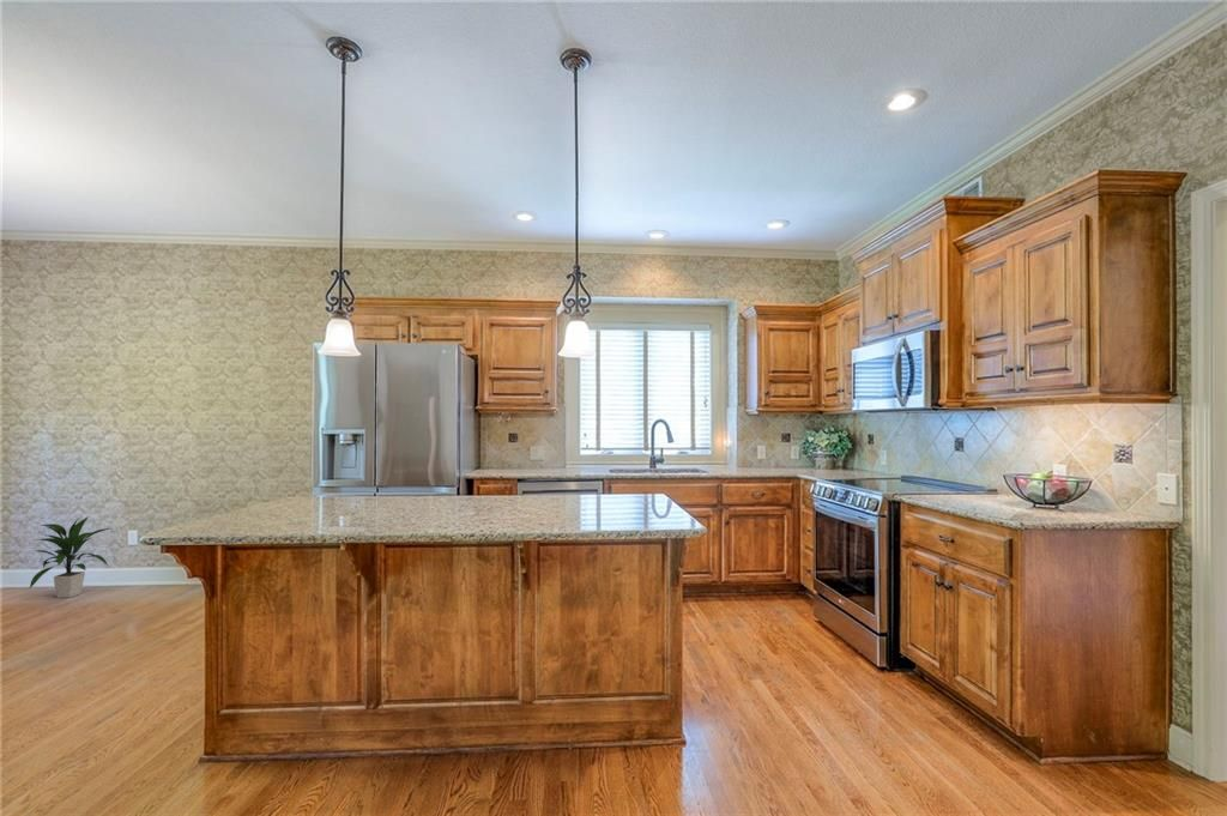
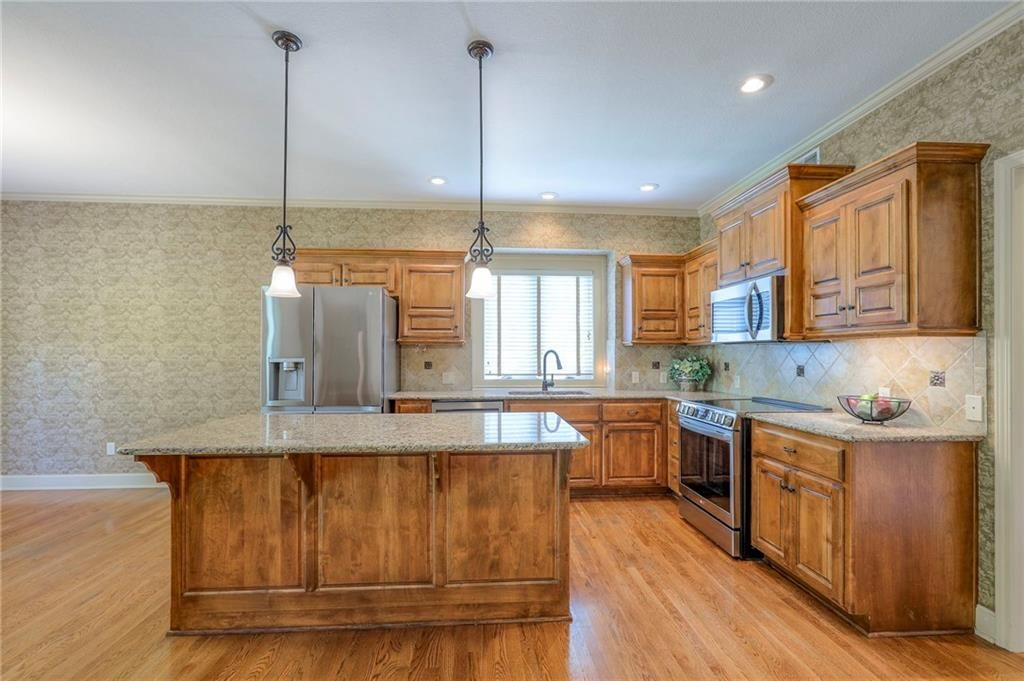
- indoor plant [28,516,111,599]
